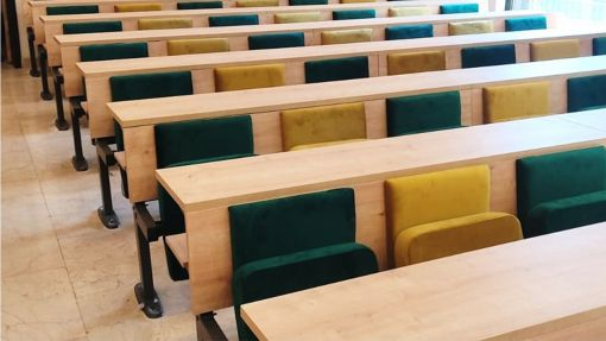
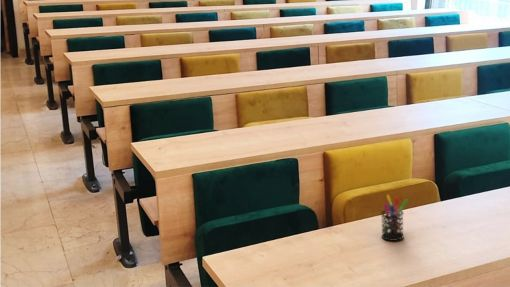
+ pen holder [380,194,409,242]
